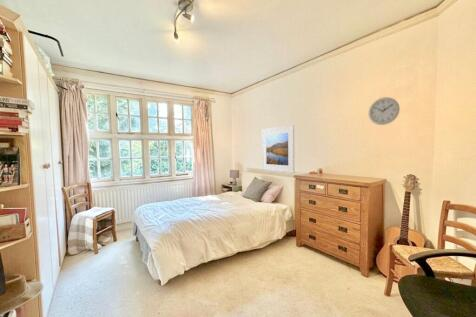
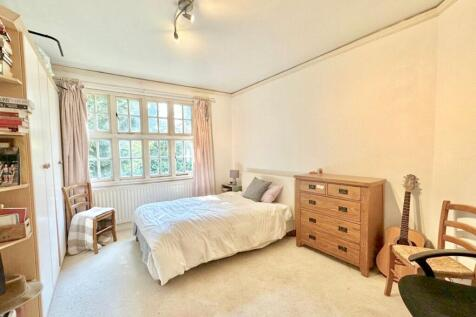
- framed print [261,124,295,174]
- wall clock [368,96,401,126]
